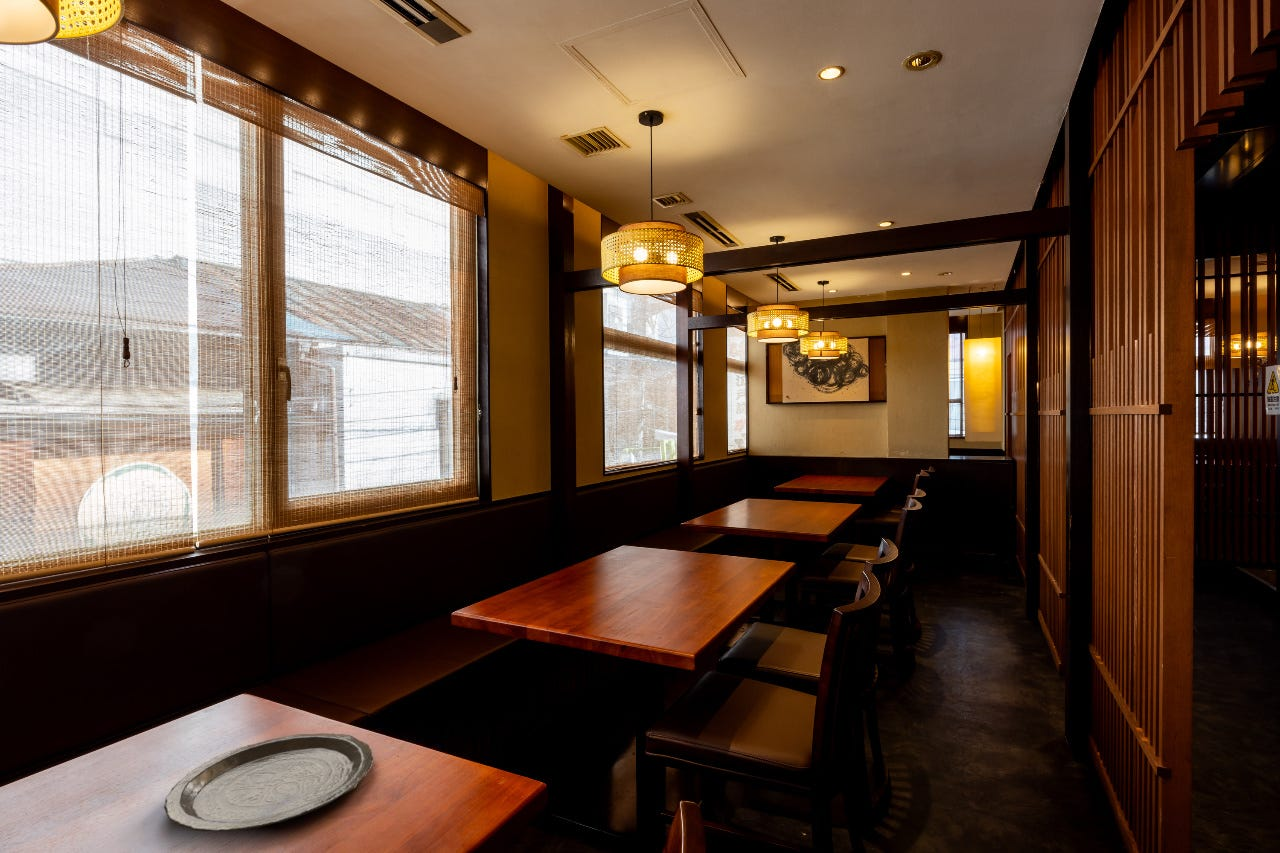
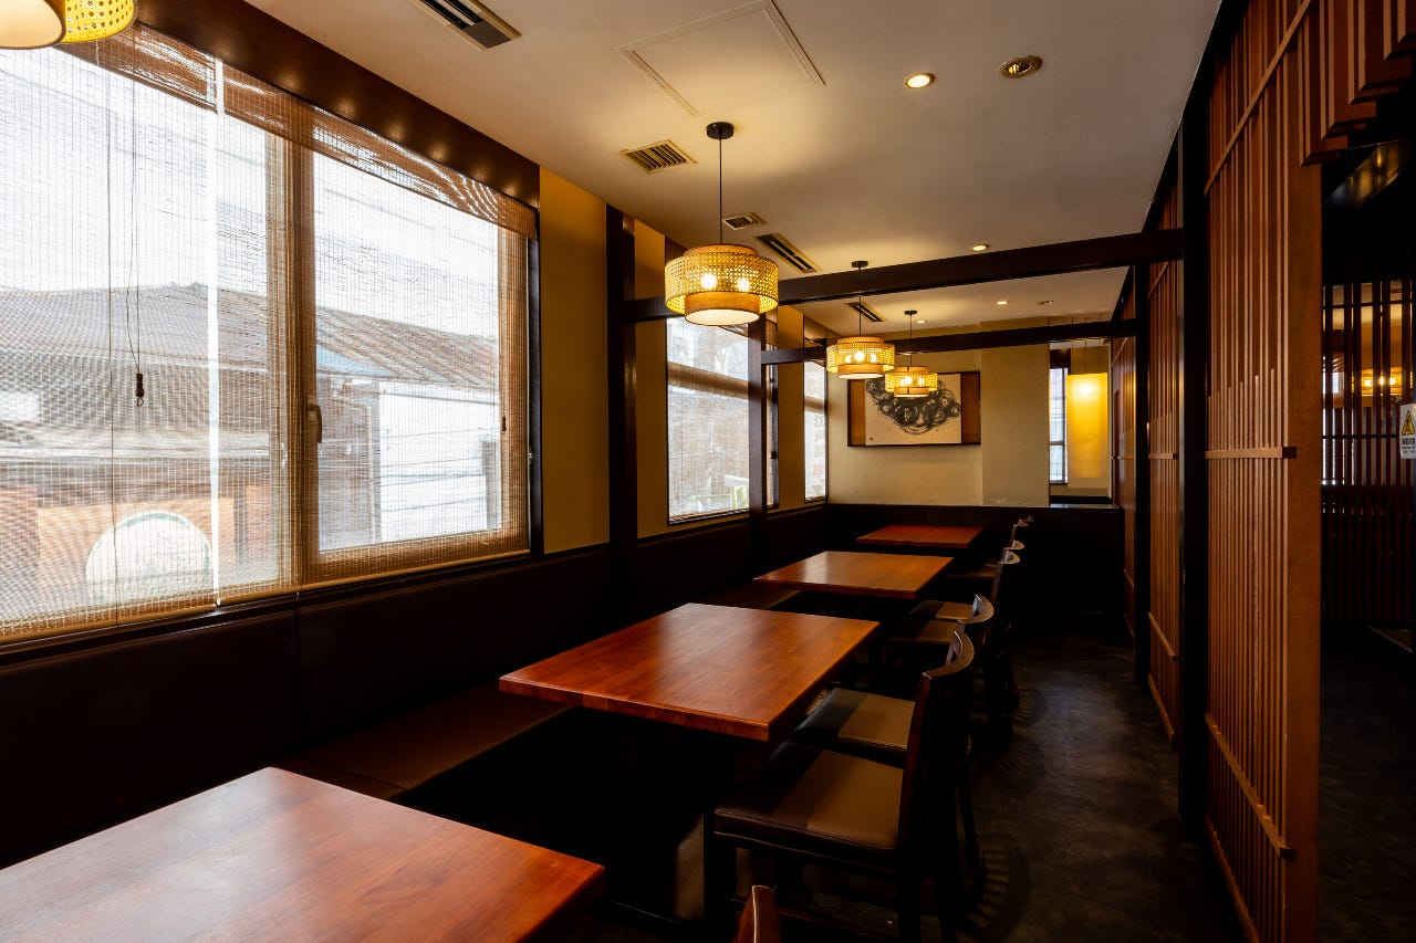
- plate [163,732,375,832]
